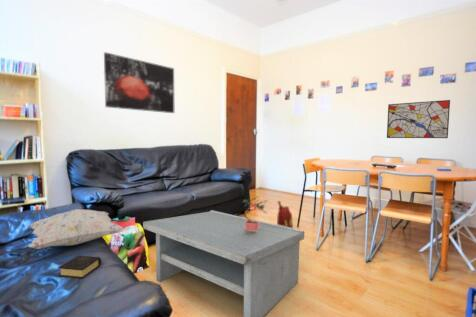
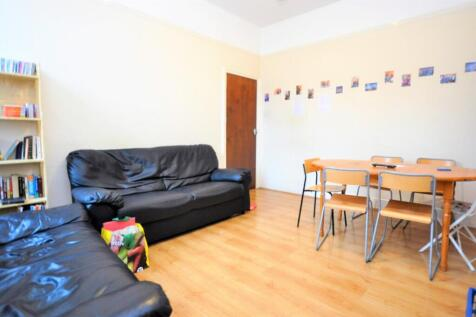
- backpack [276,200,294,229]
- book [58,255,102,280]
- coffee table [142,209,305,317]
- decorative pillow [28,208,125,250]
- wall art [103,51,175,114]
- wall art [386,99,451,139]
- potted plant [238,195,268,231]
